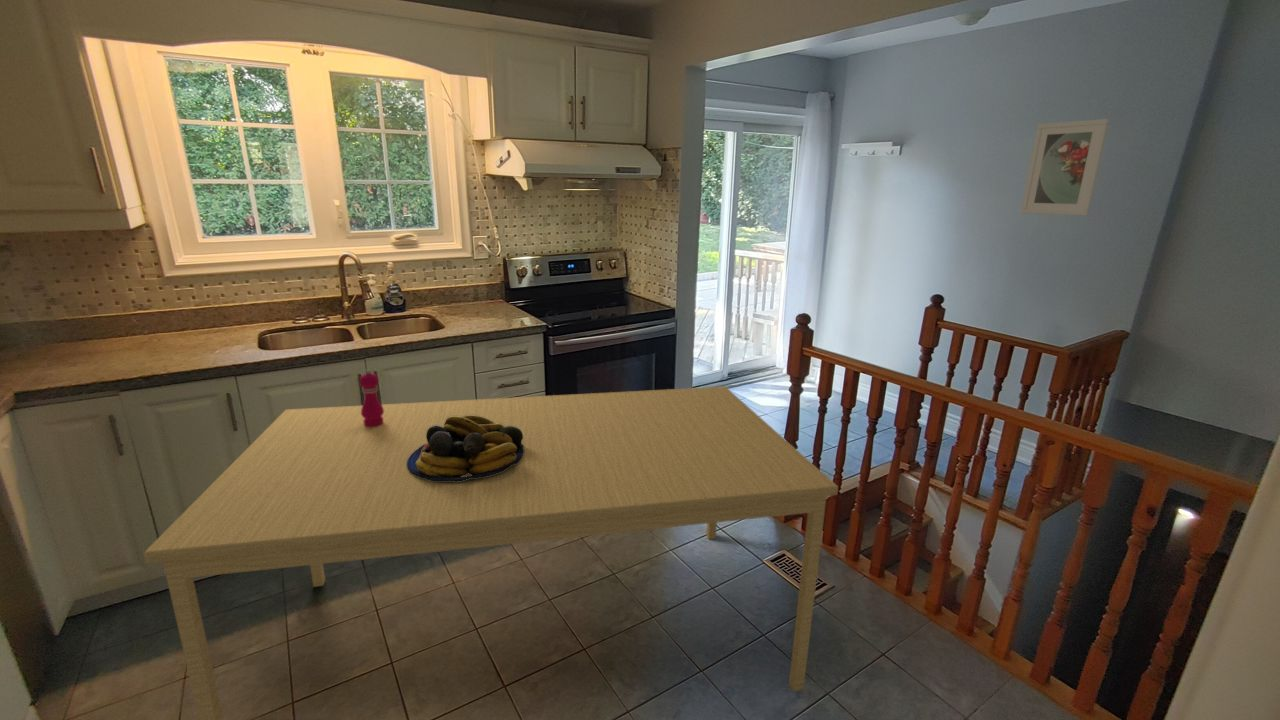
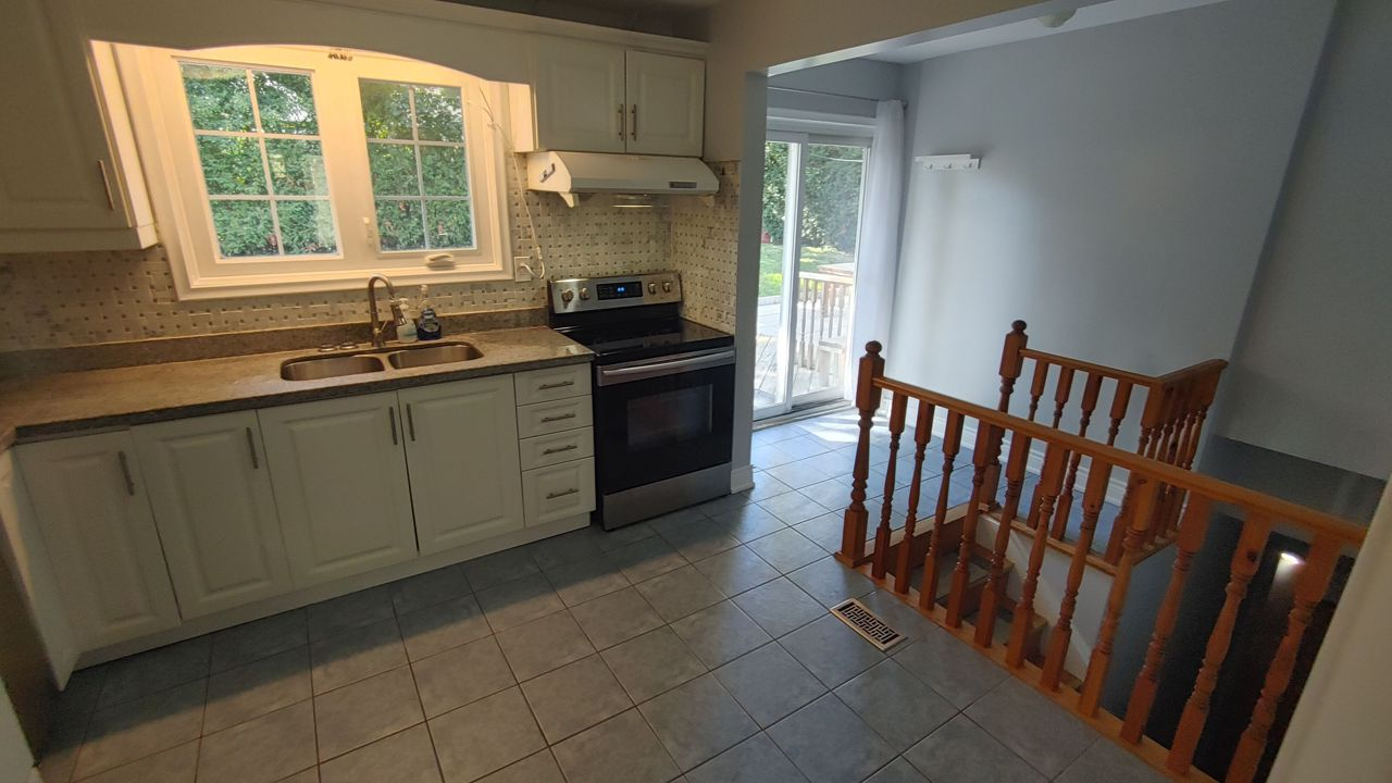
- pepper mill [359,368,384,427]
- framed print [1020,118,1110,217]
- dining table [142,385,839,720]
- fruit bowl [407,415,524,482]
